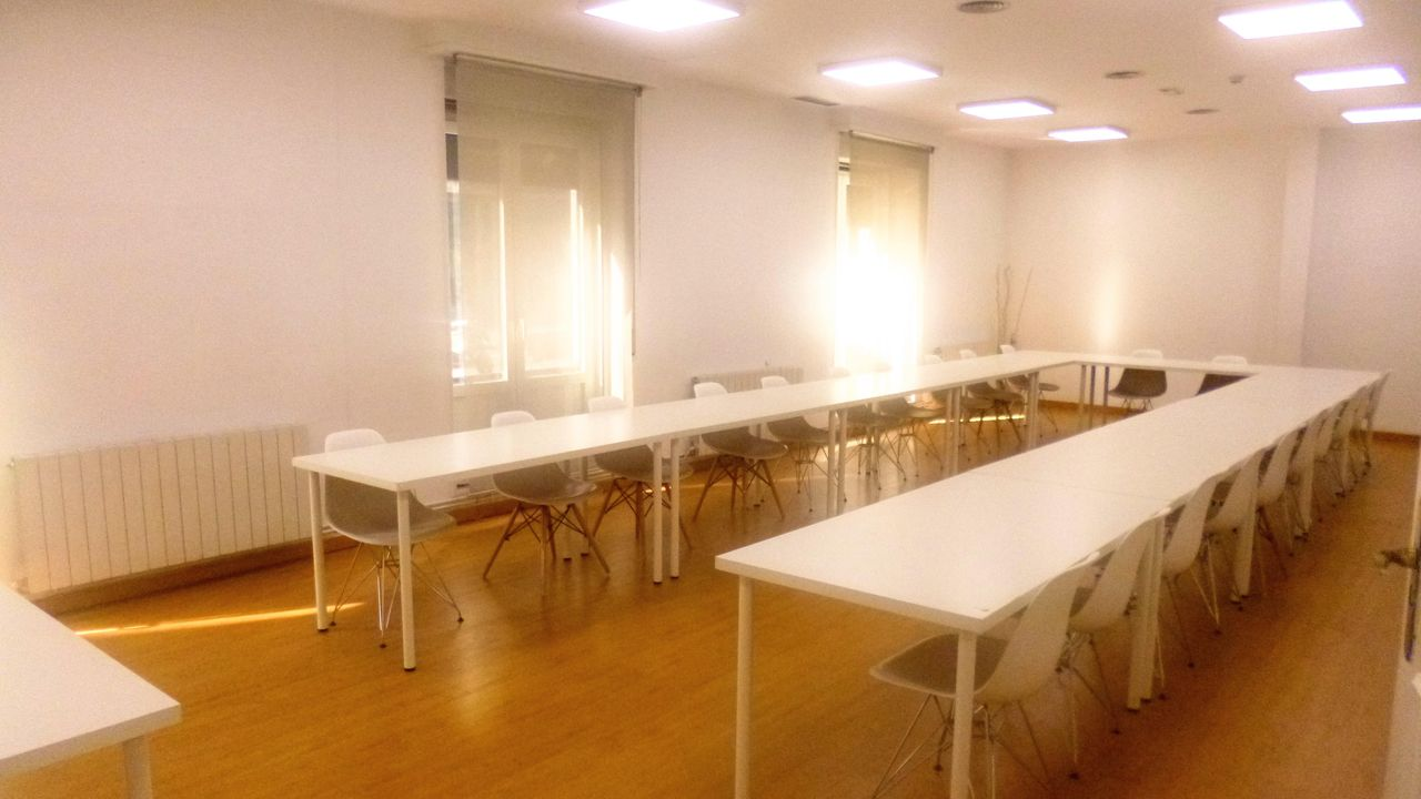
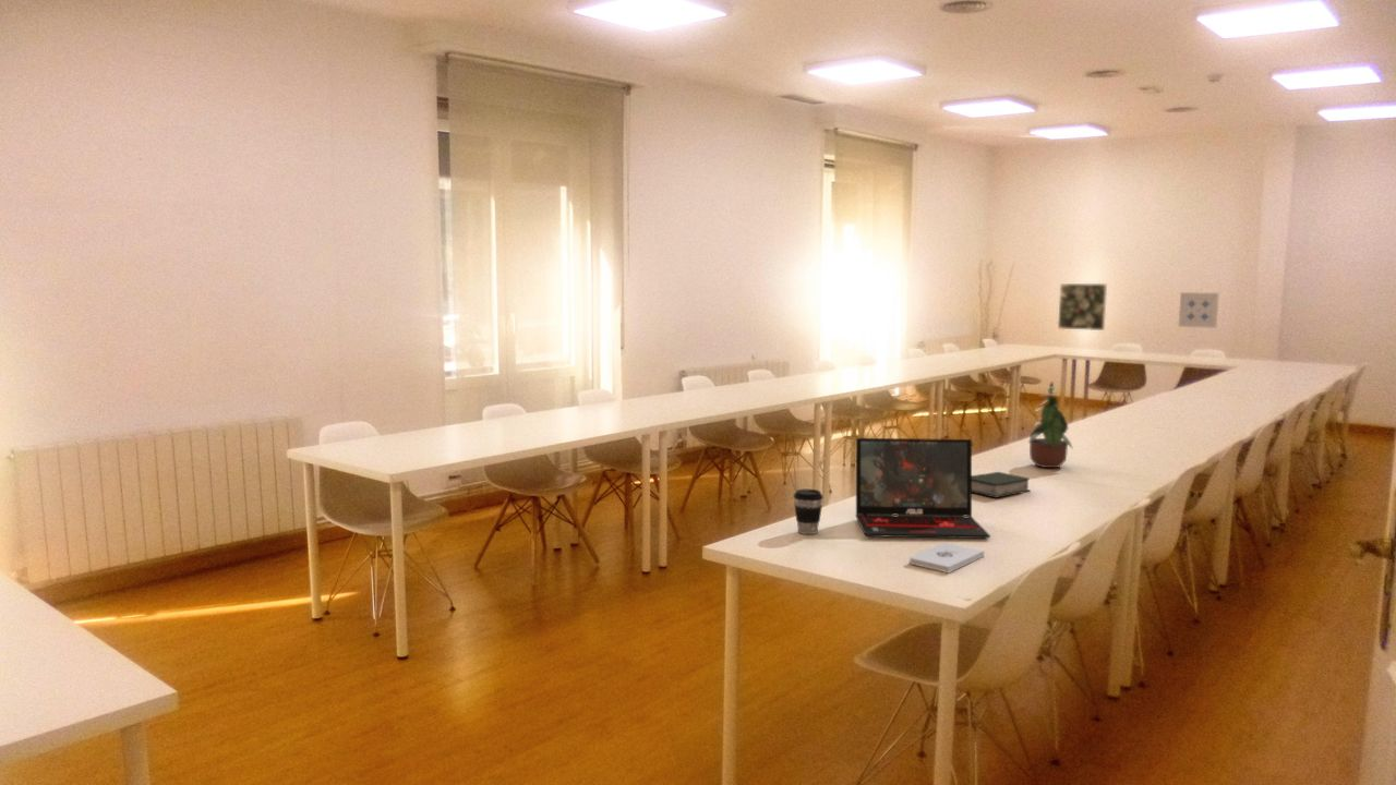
+ notepad [908,542,985,573]
+ wall art [1178,291,1220,329]
+ book [972,471,1032,499]
+ potted plant [1027,382,1074,469]
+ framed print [1057,282,1108,331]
+ coffee cup [793,488,825,535]
+ laptop [854,437,991,540]
